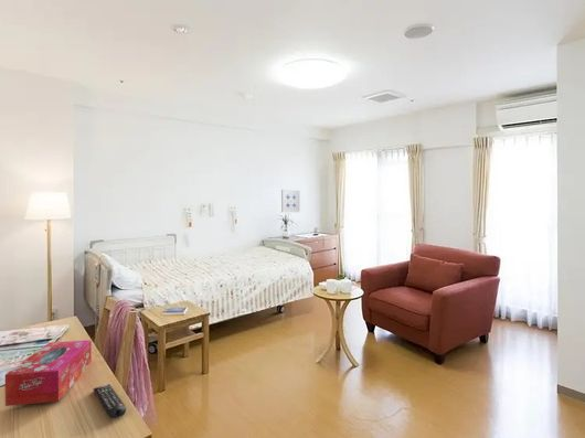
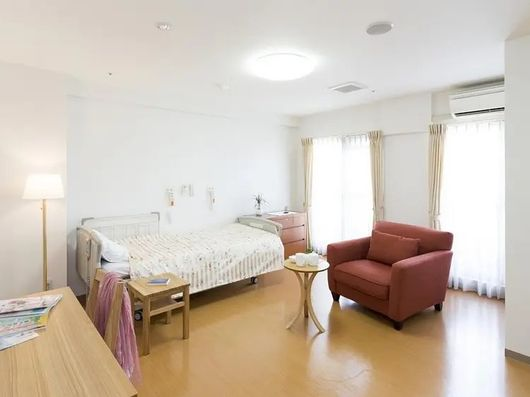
- wall art [280,189,301,213]
- tissue box [4,339,93,407]
- remote control [93,383,127,419]
